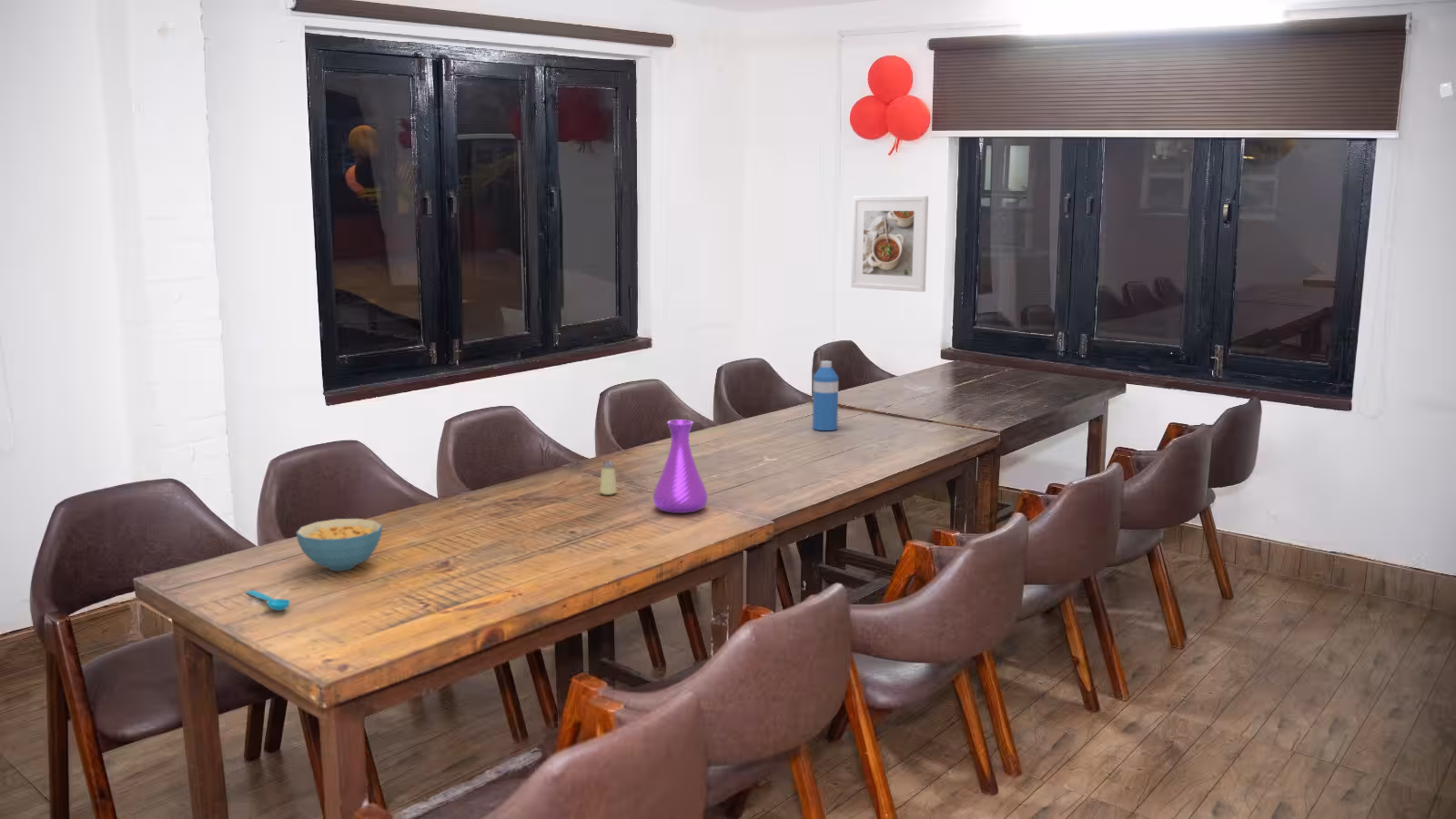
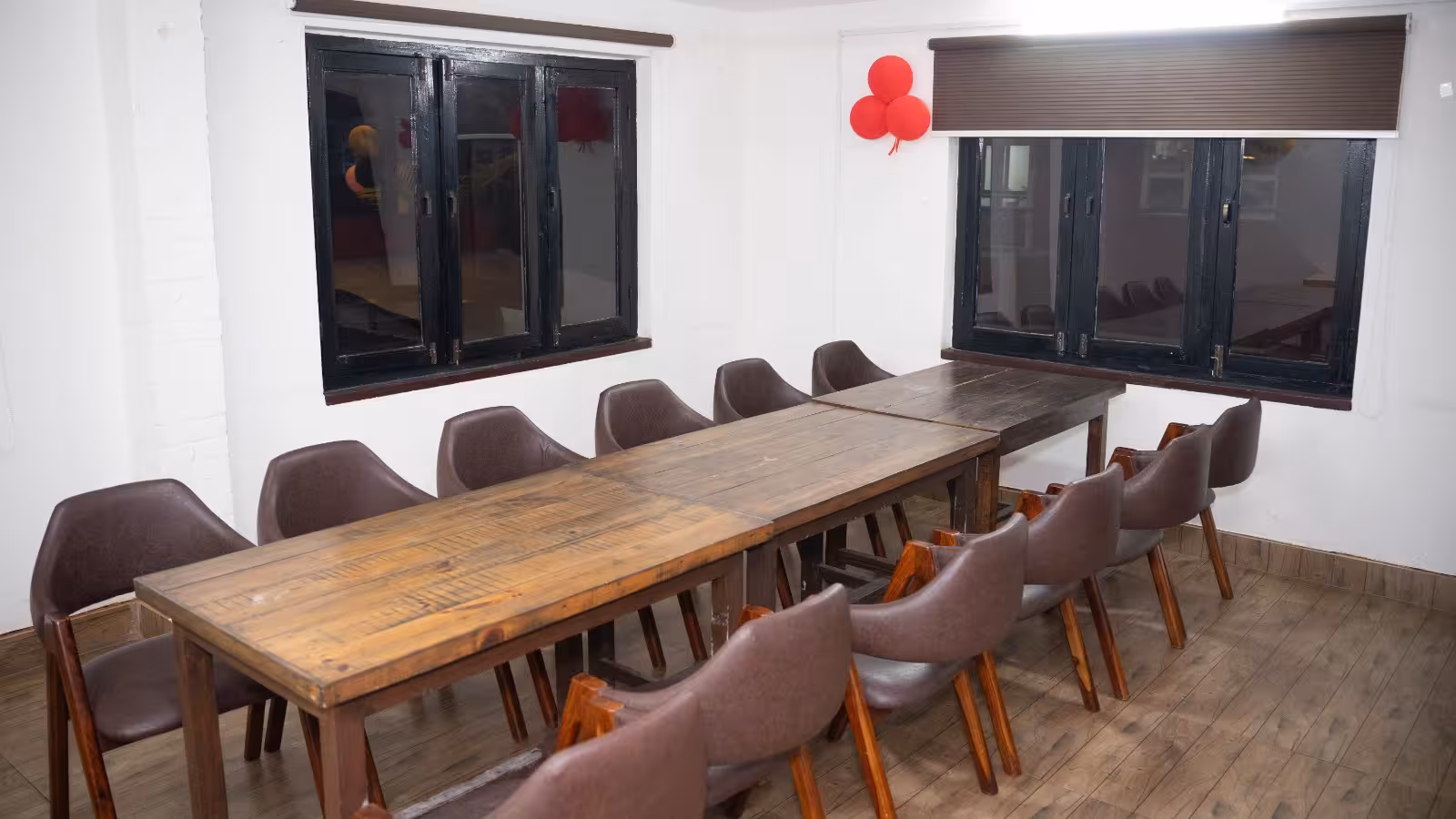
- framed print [850,195,929,293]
- spoon [245,590,290,612]
- cereal bowl [295,518,383,571]
- vase [652,419,708,514]
- water bottle [812,360,839,431]
- saltshaker [599,460,618,496]
